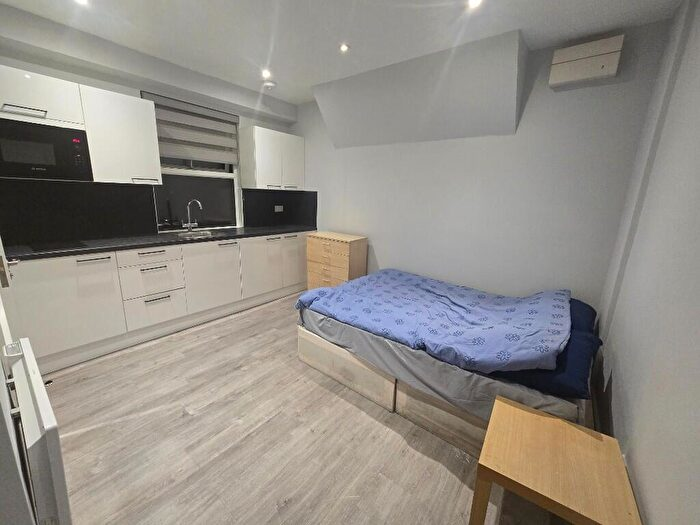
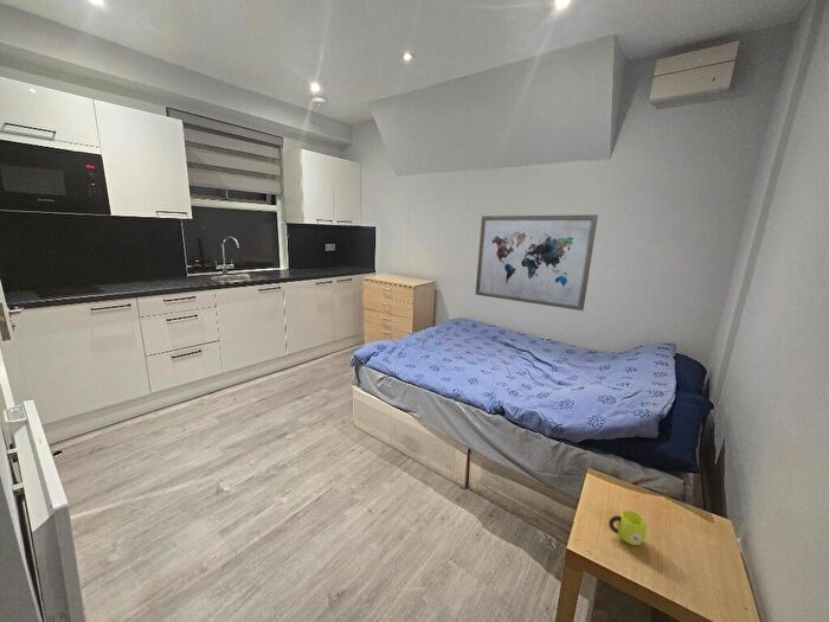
+ wall art [474,213,599,312]
+ cup [608,509,648,546]
